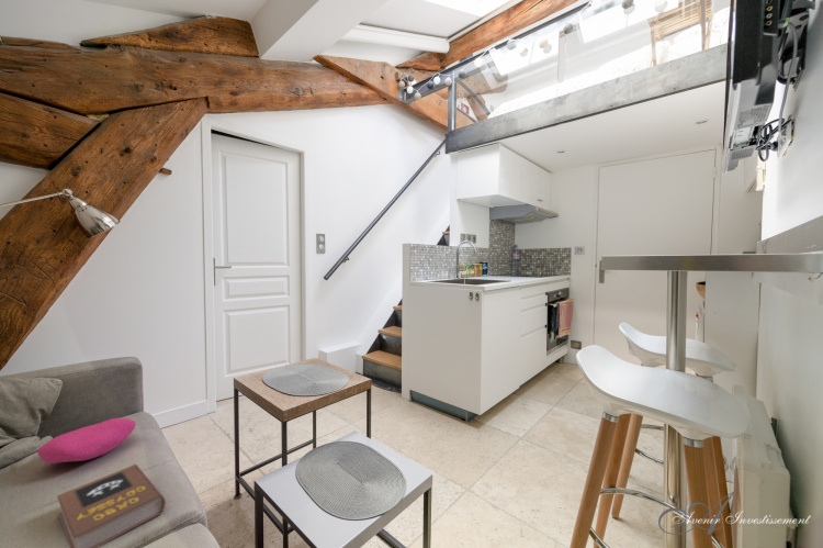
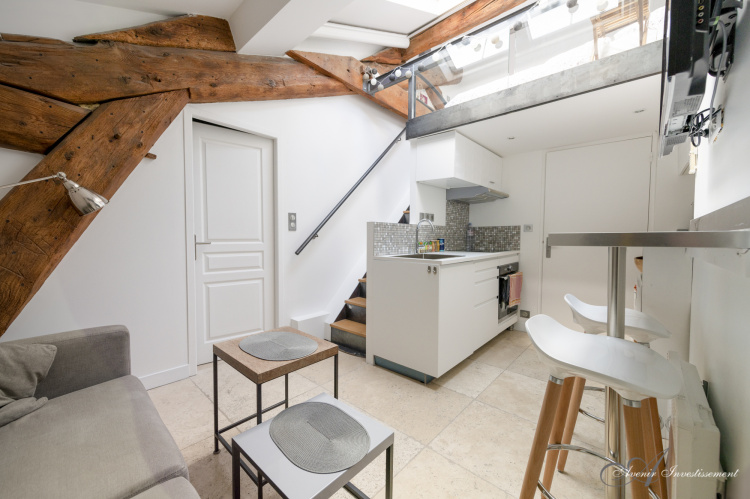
- cushion [36,417,137,465]
- book [56,463,167,548]
